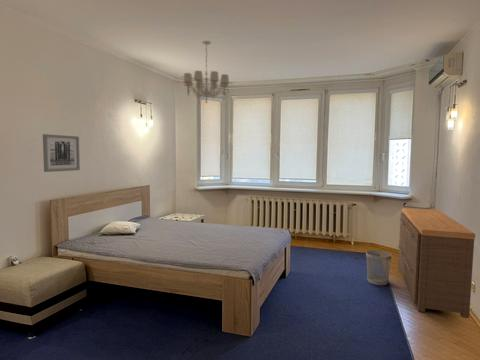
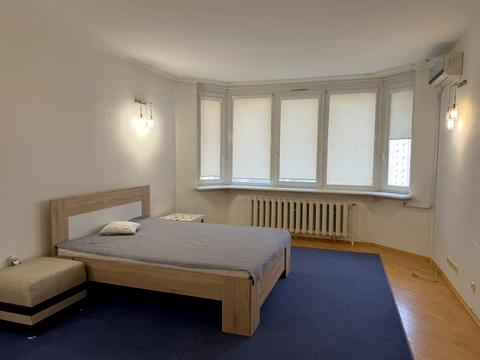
- chandelier [182,40,230,104]
- wall art [42,133,81,173]
- dresser [397,207,476,319]
- wastebasket [365,249,393,286]
